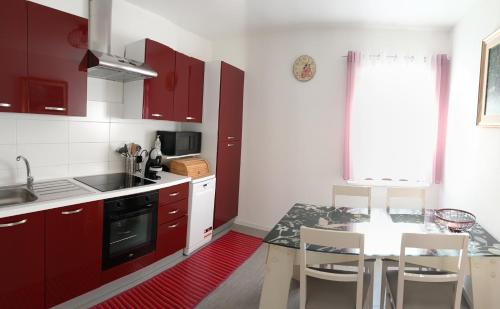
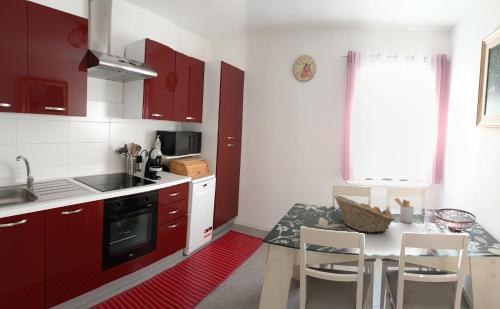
+ fruit basket [333,194,397,234]
+ utensil holder [393,197,415,224]
